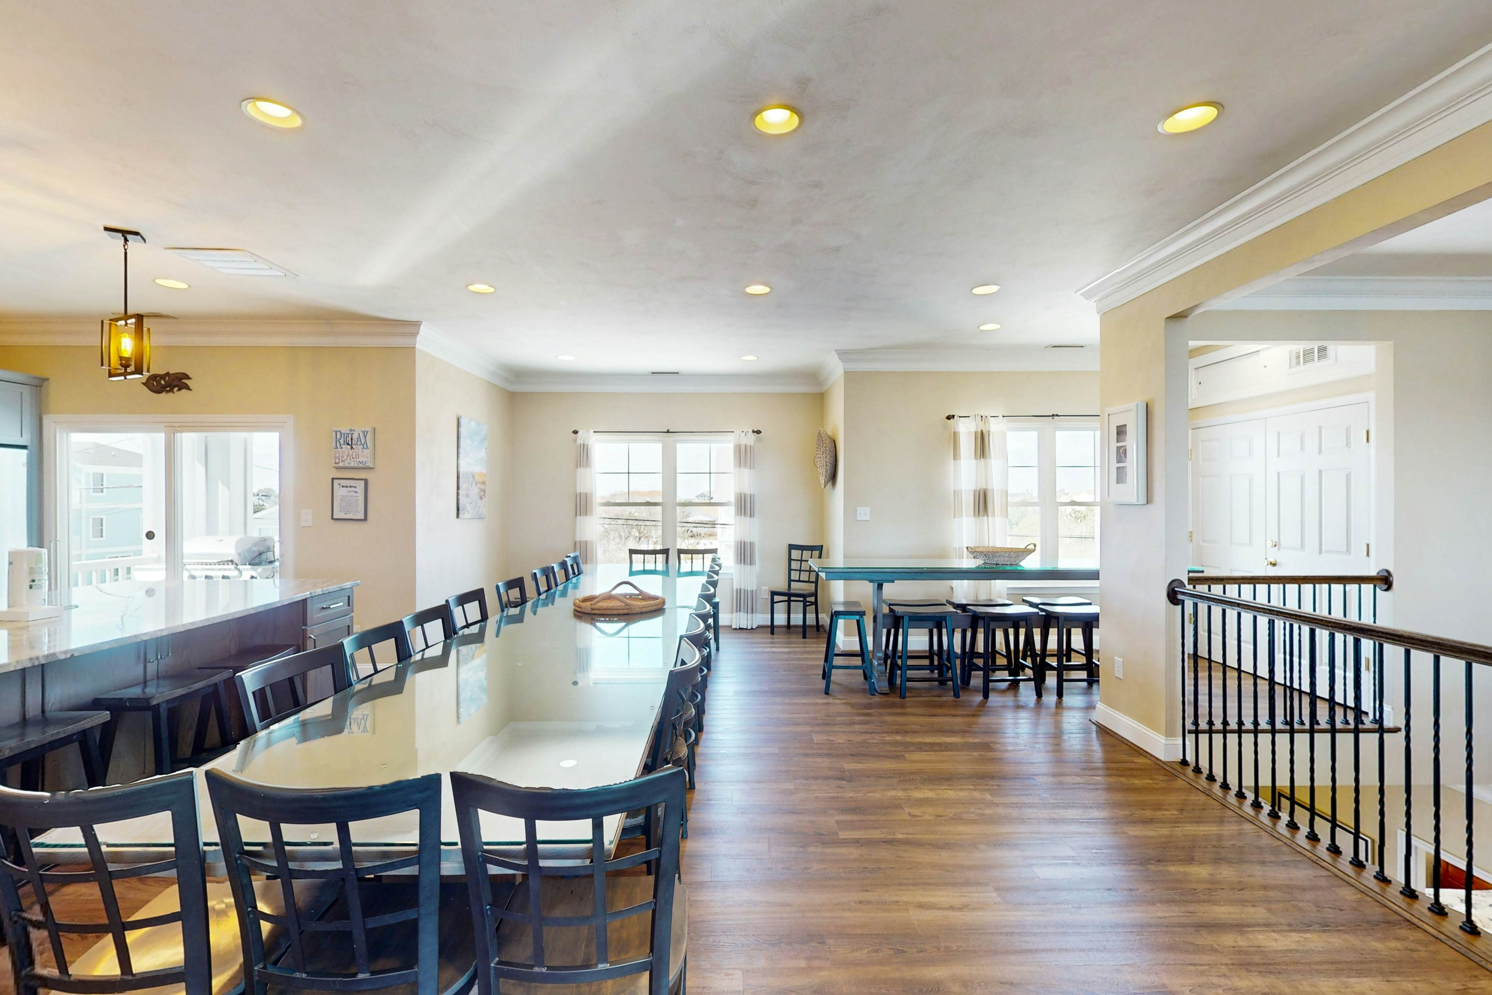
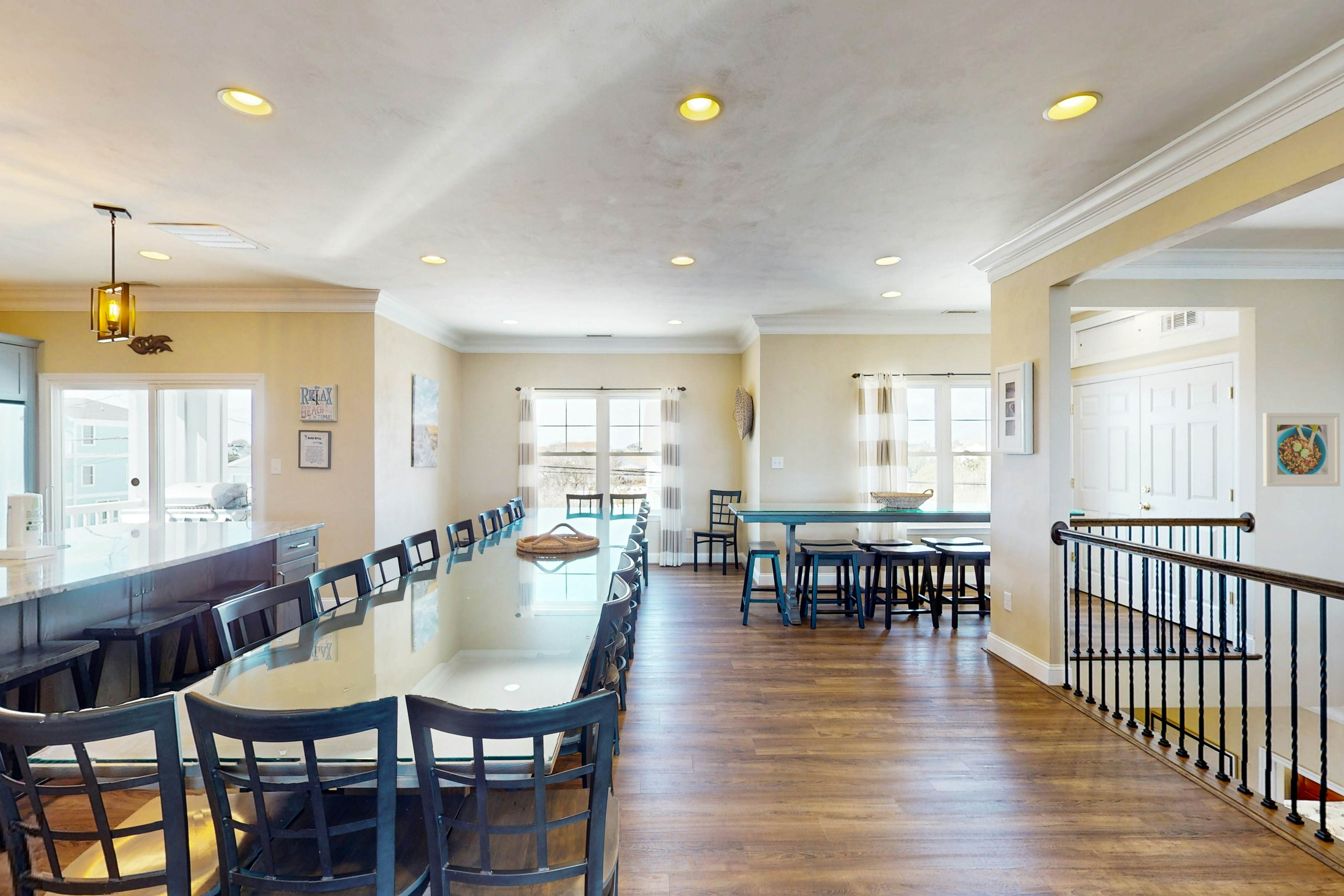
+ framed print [1262,412,1341,487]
